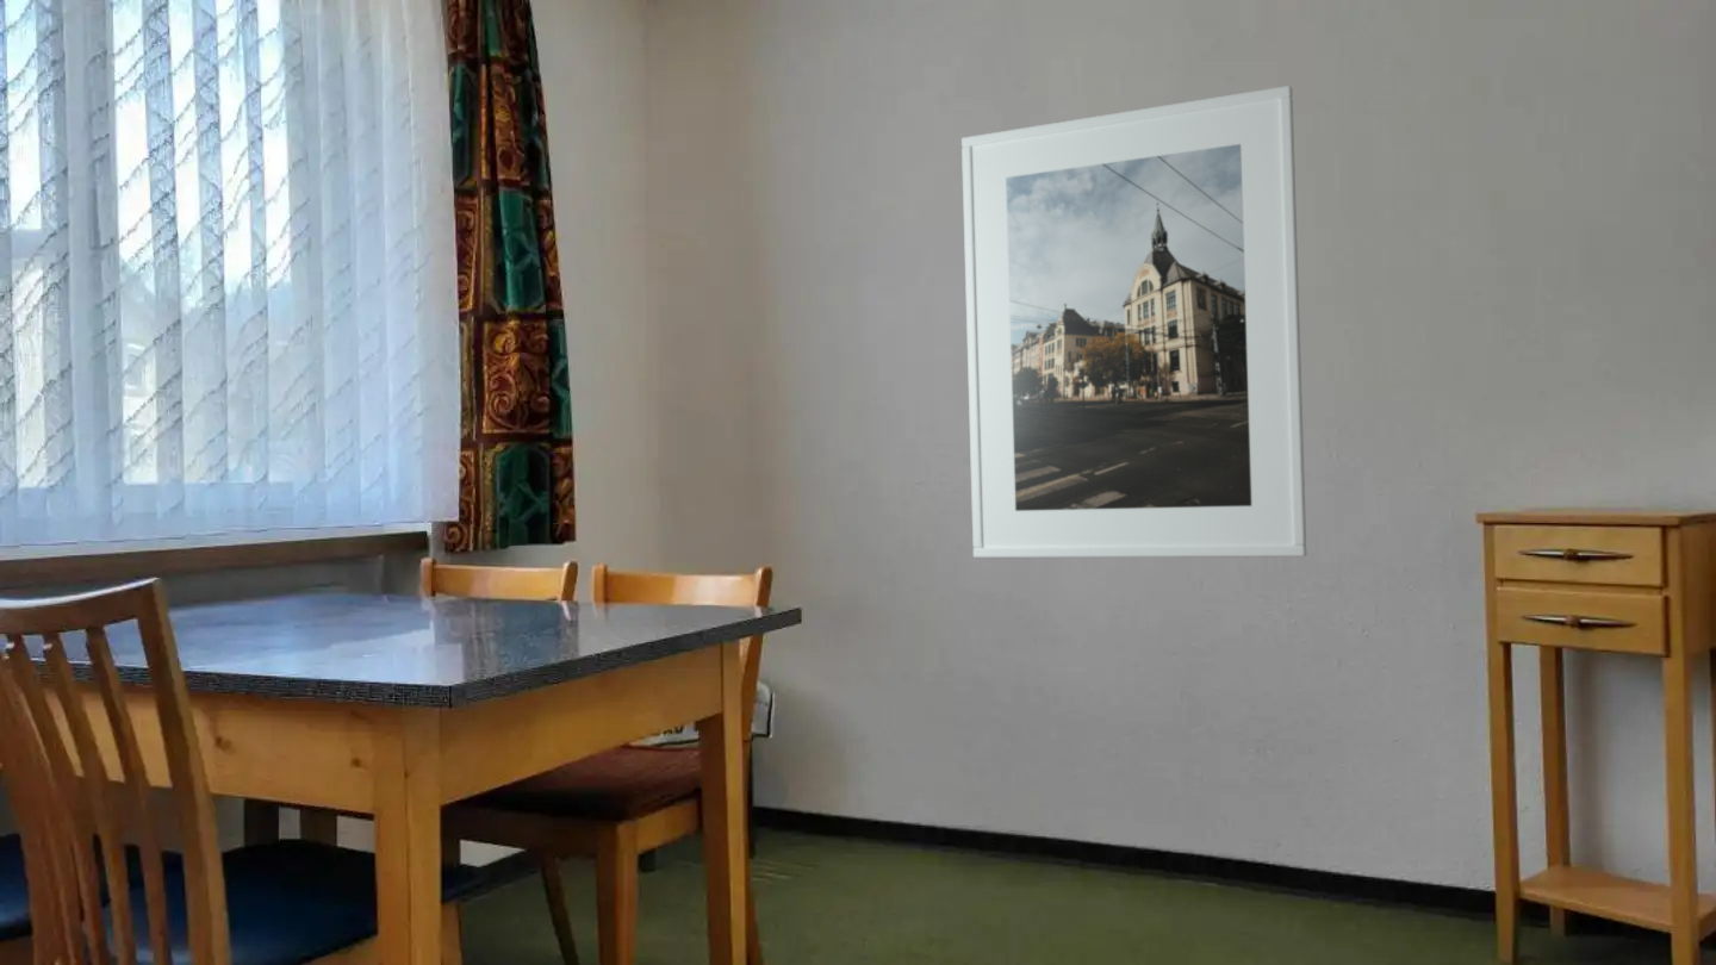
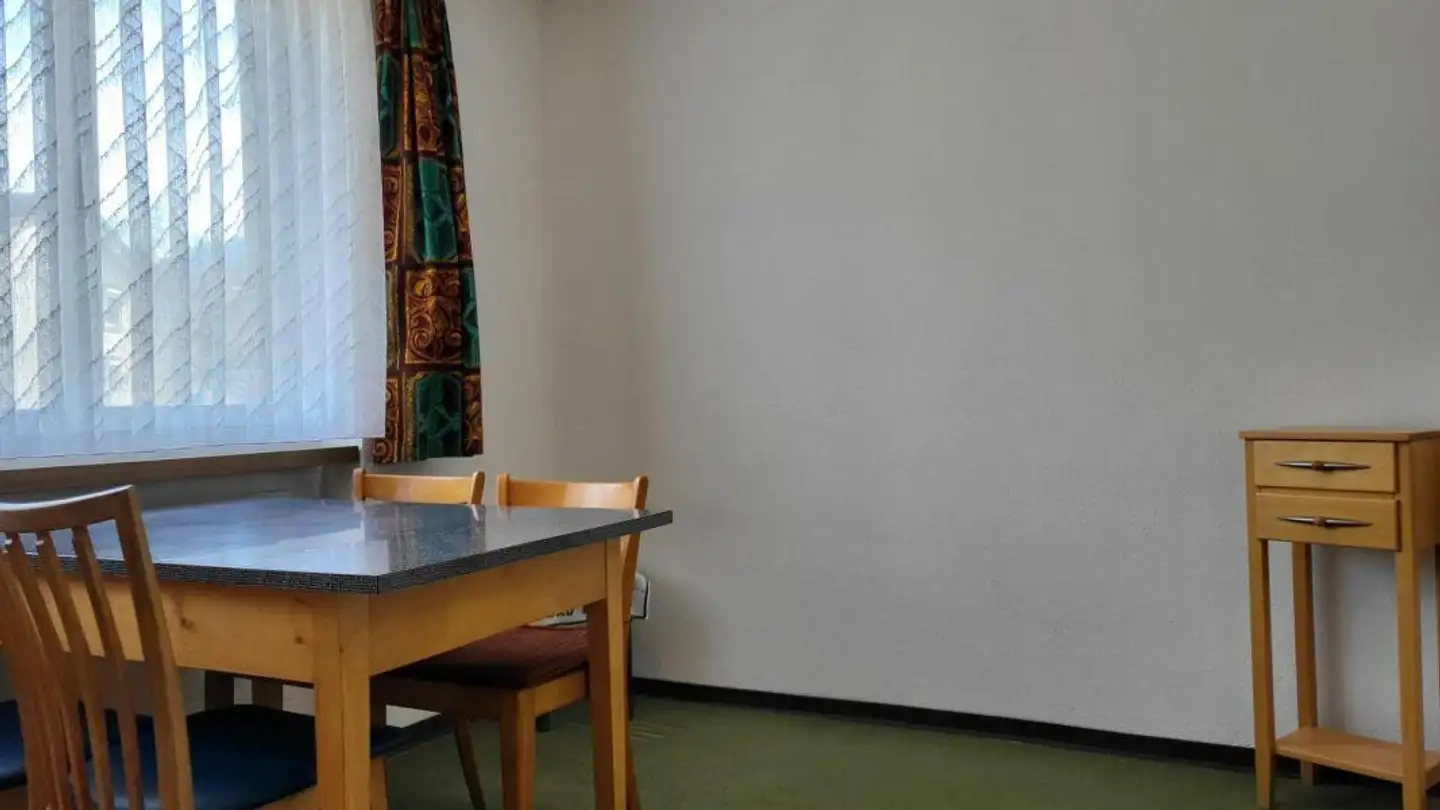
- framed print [960,85,1307,559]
